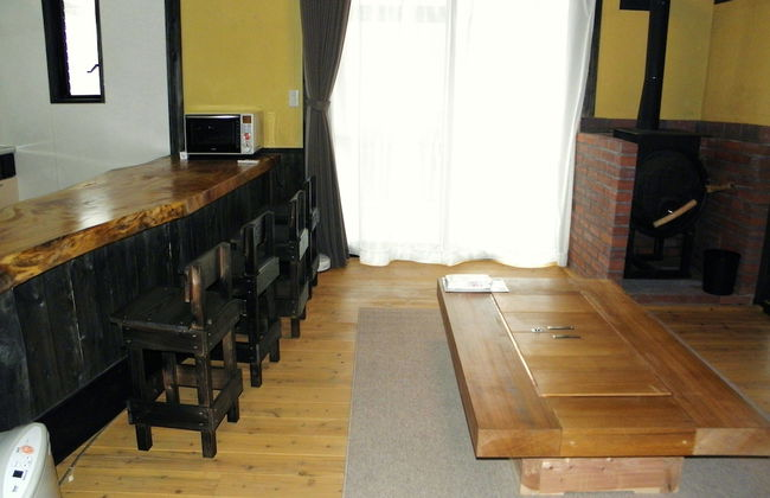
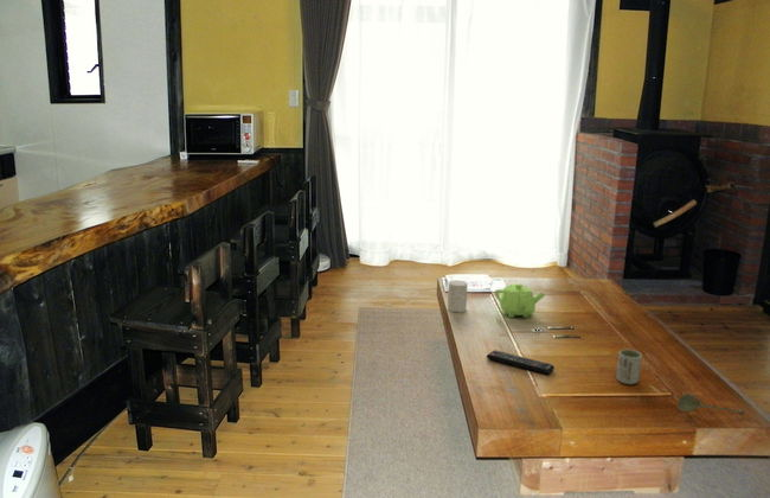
+ soupspoon [676,392,746,416]
+ teapot [493,282,546,319]
+ cup [447,280,469,313]
+ remote control [486,350,556,376]
+ cup [616,349,643,385]
